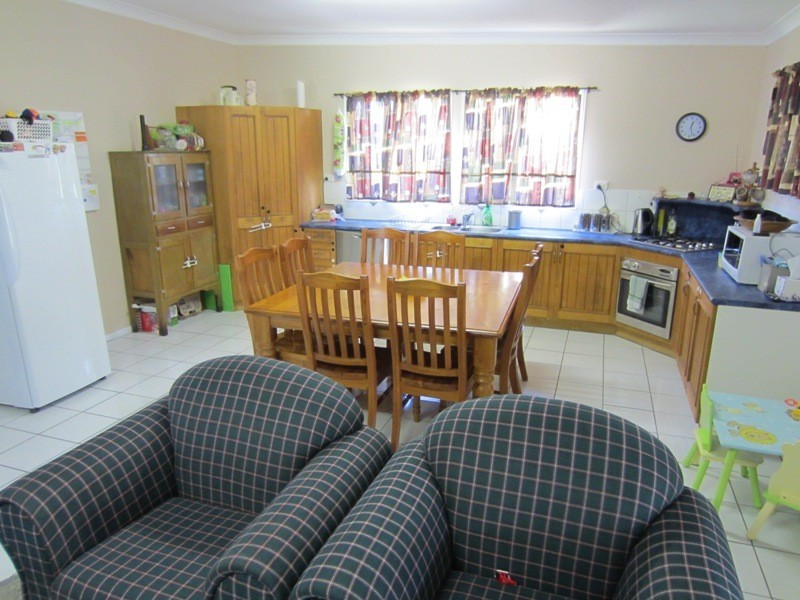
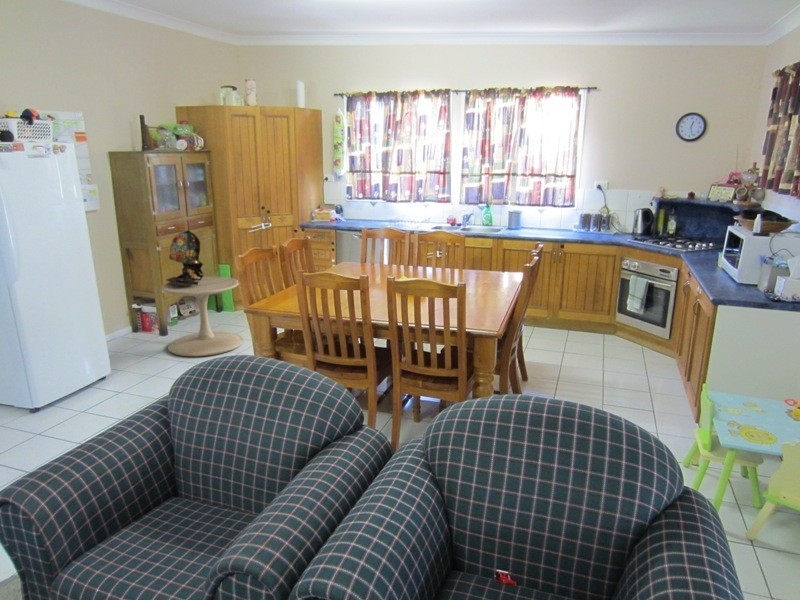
+ side table [160,276,244,357]
+ table lamp [165,229,205,286]
